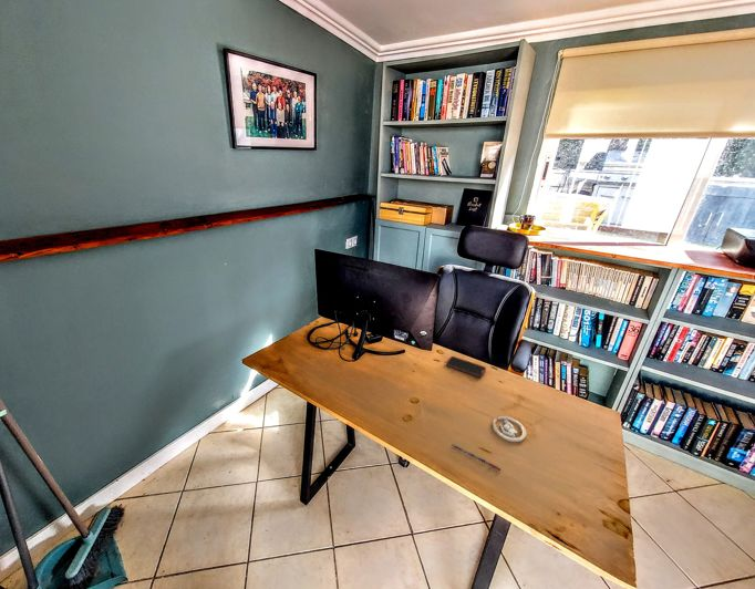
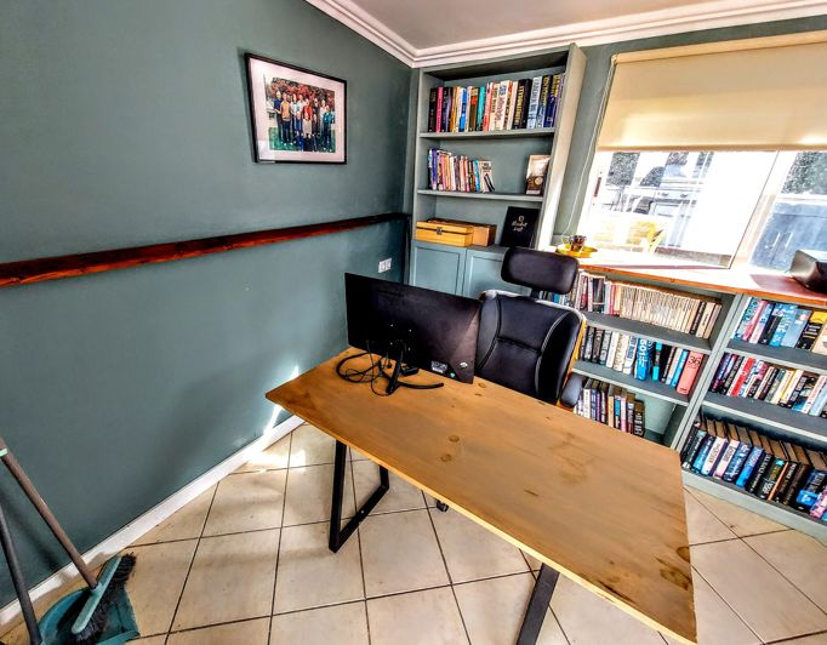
- smartphone [445,355,487,379]
- pen [452,444,501,472]
- coaster [492,415,527,443]
